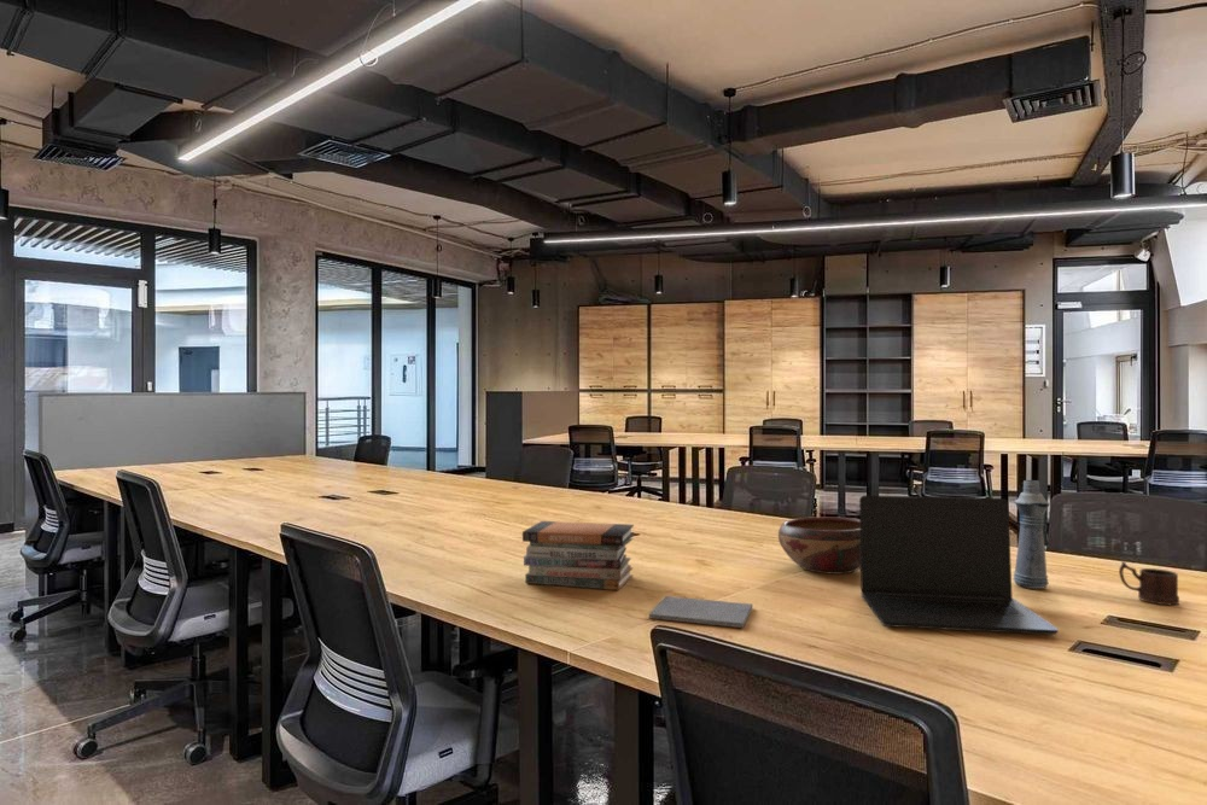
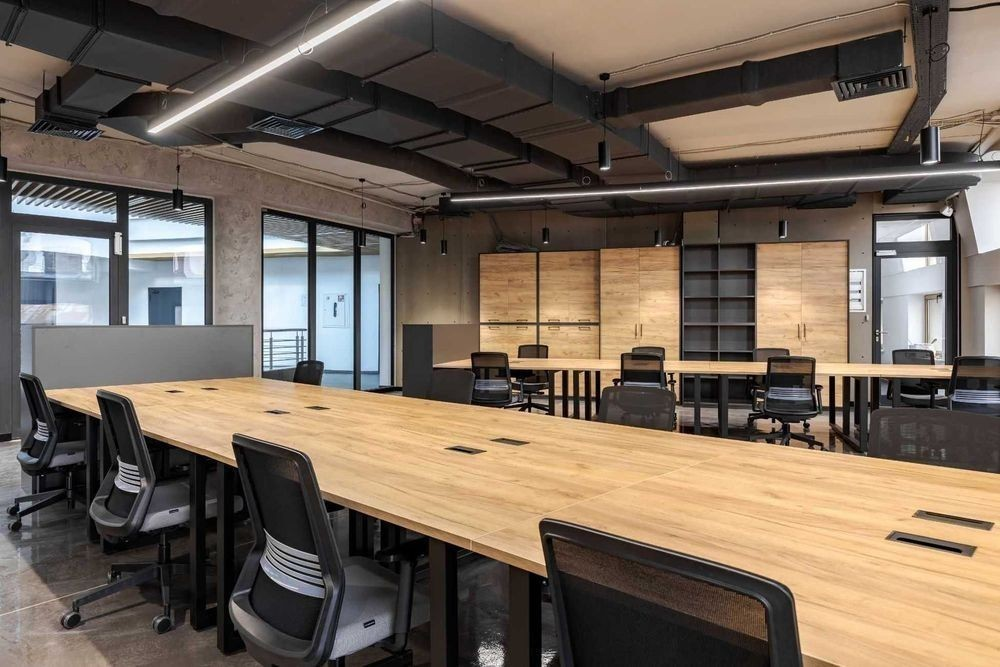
- bottle [1013,479,1051,590]
- notepad [648,595,753,629]
- mug [1118,560,1180,606]
- book stack [521,520,635,591]
- decorative bowl [777,515,861,576]
- laptop [858,495,1060,636]
